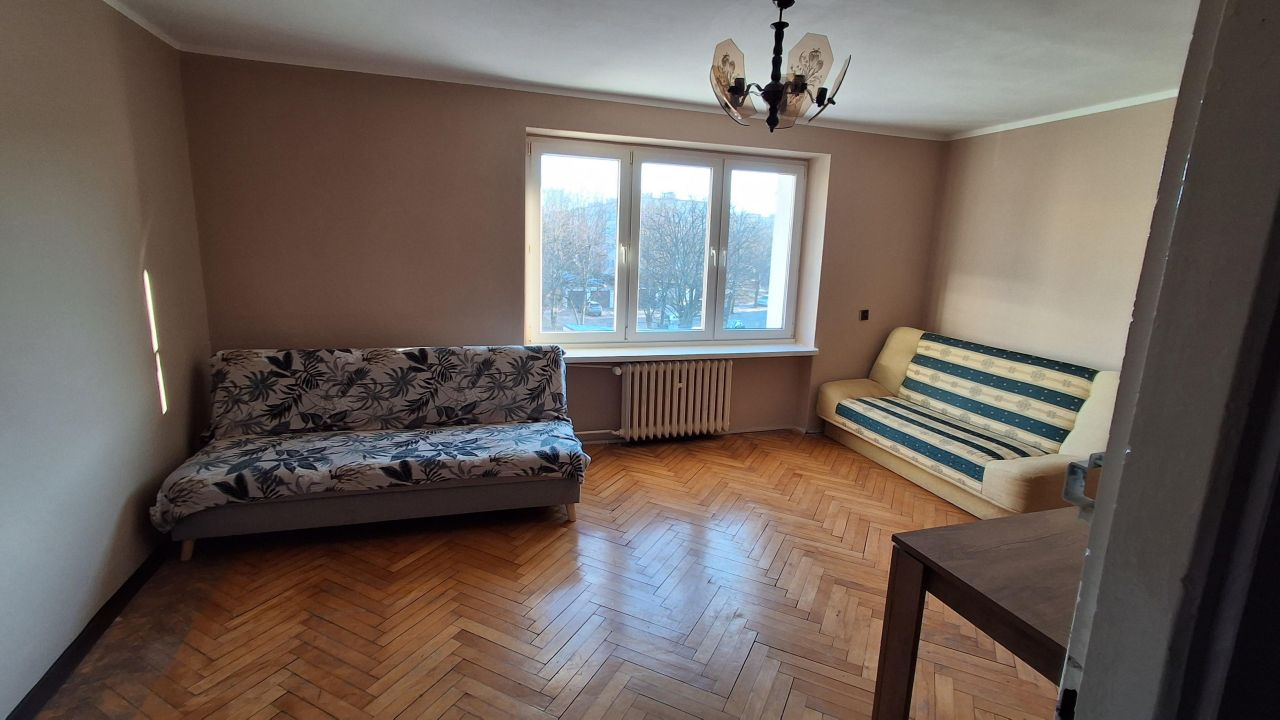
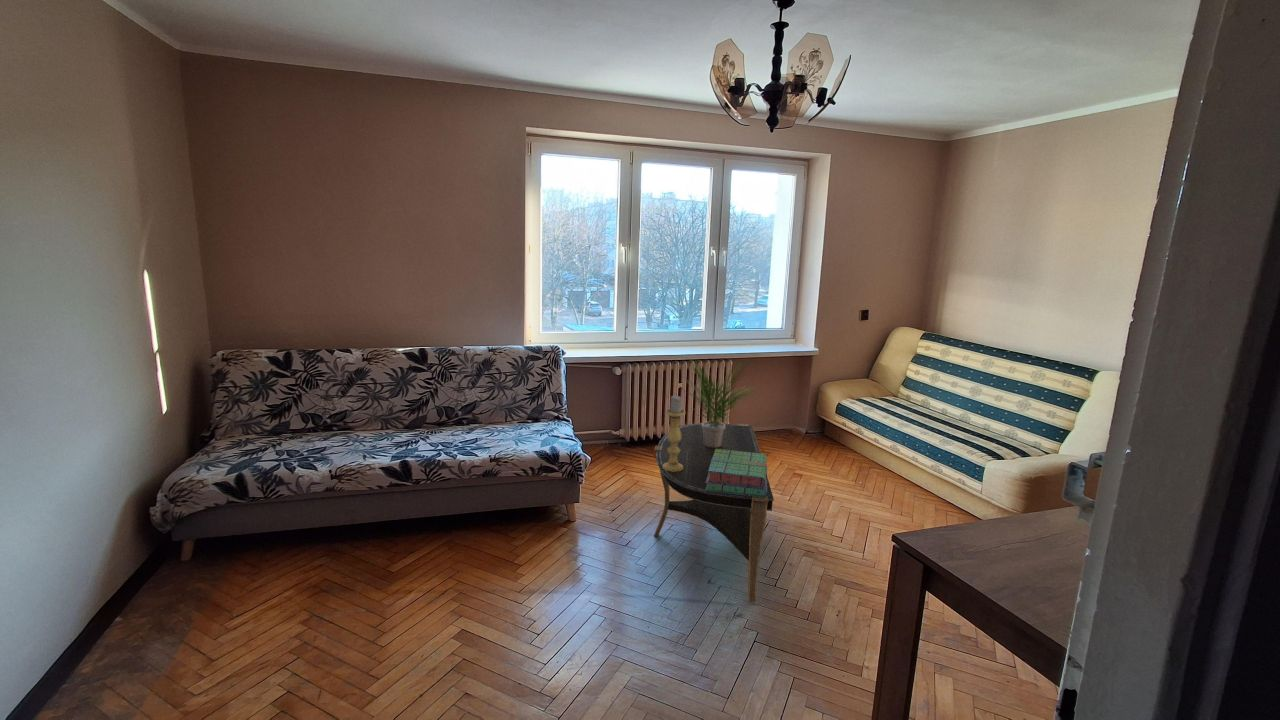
+ coffee table [653,422,775,604]
+ candle holder [663,394,686,472]
+ stack of books [705,449,768,498]
+ potted plant [679,358,758,447]
